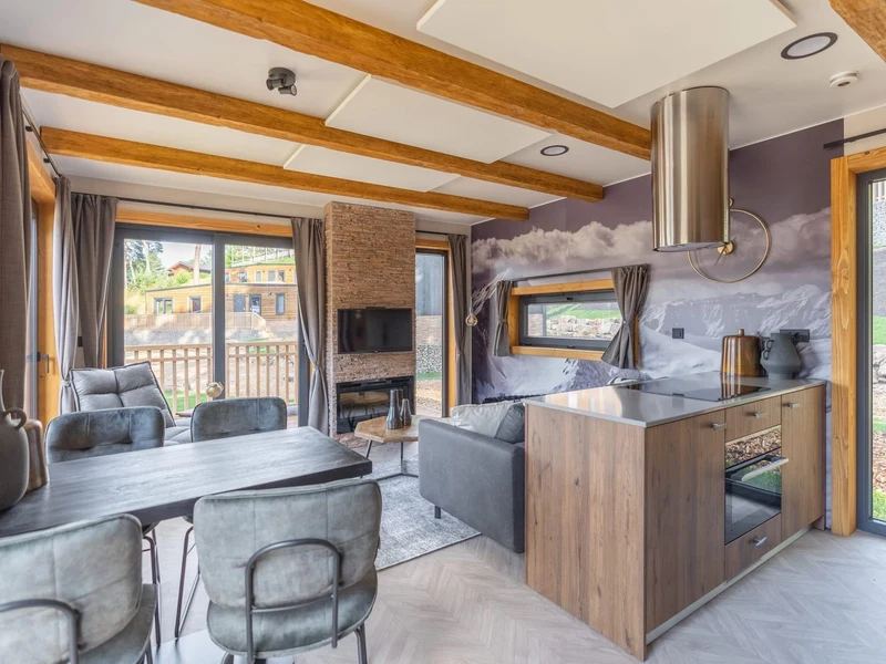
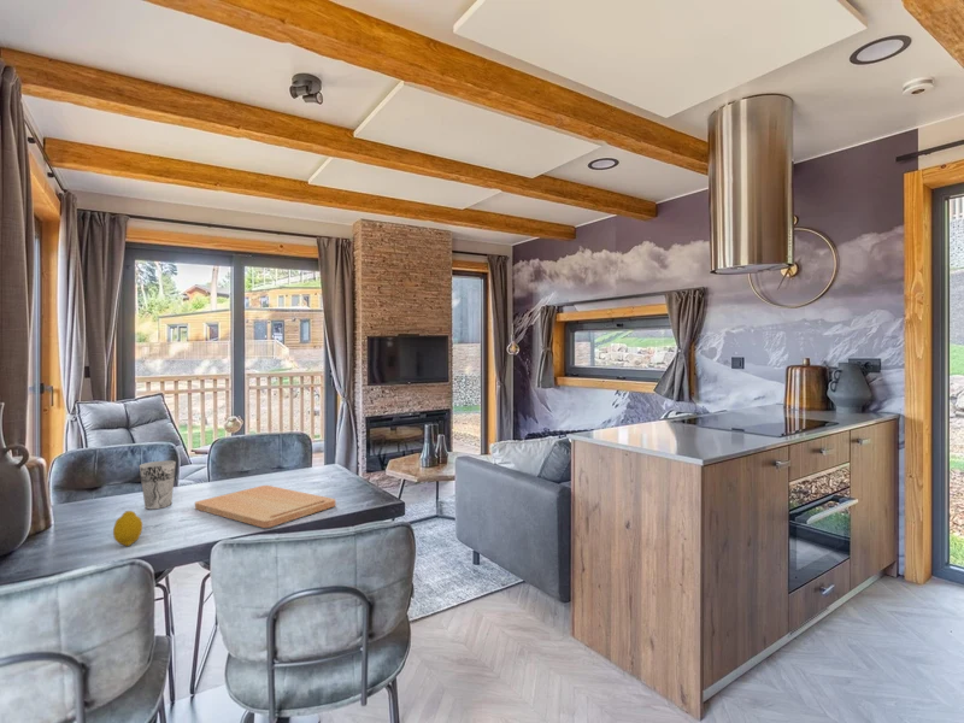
+ cutting board [194,484,336,529]
+ cup [139,459,177,510]
+ fruit [112,510,143,547]
